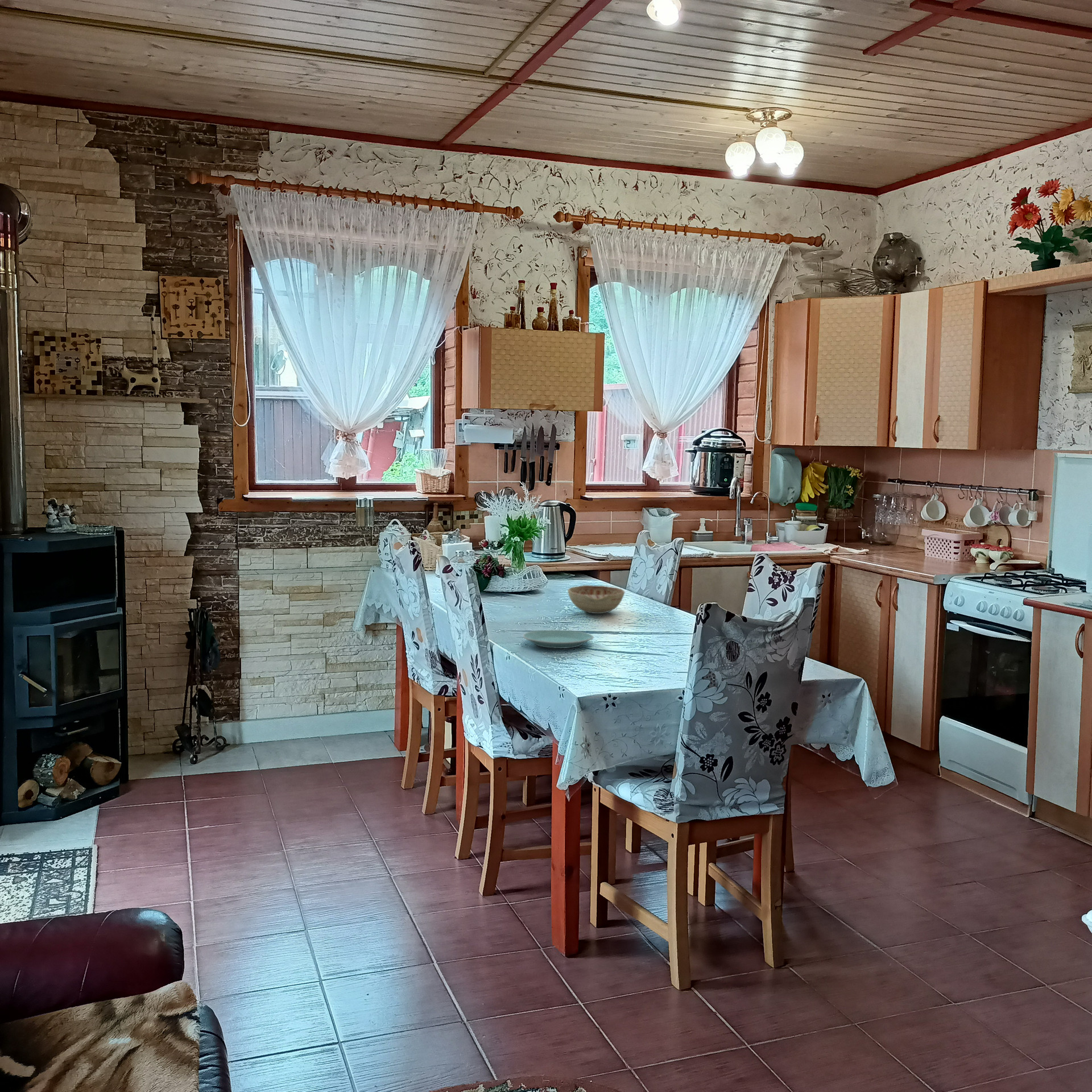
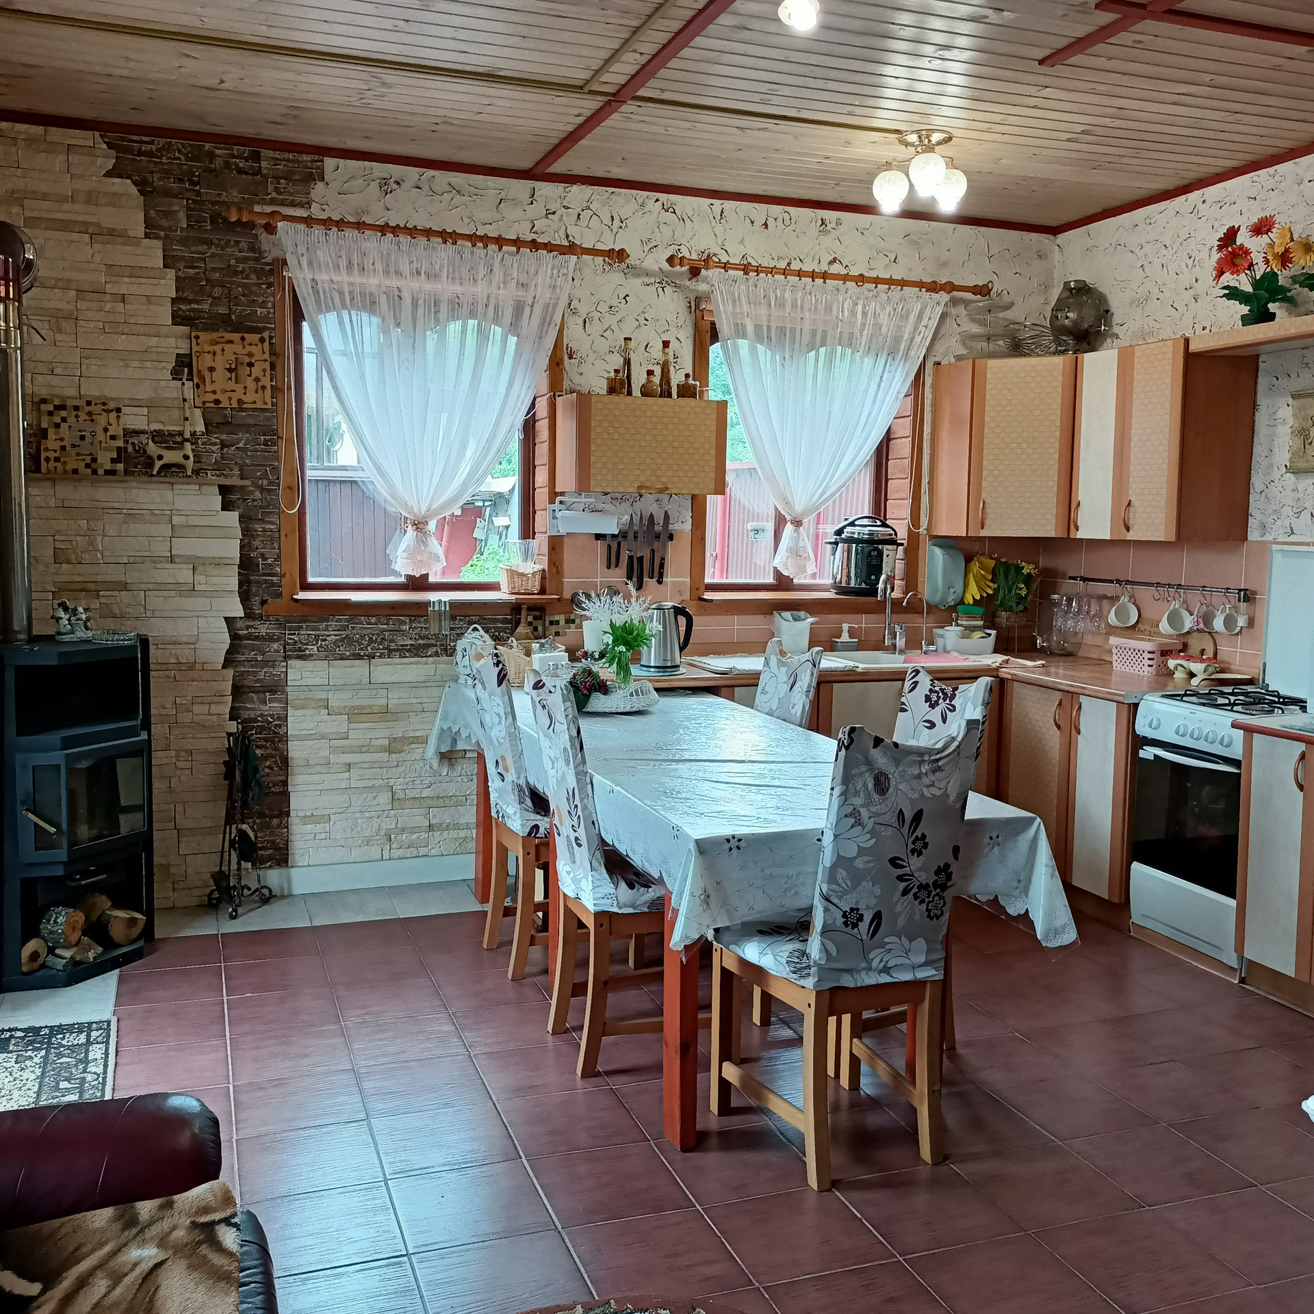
- decorative bowl [567,585,625,614]
- plate [523,630,594,649]
